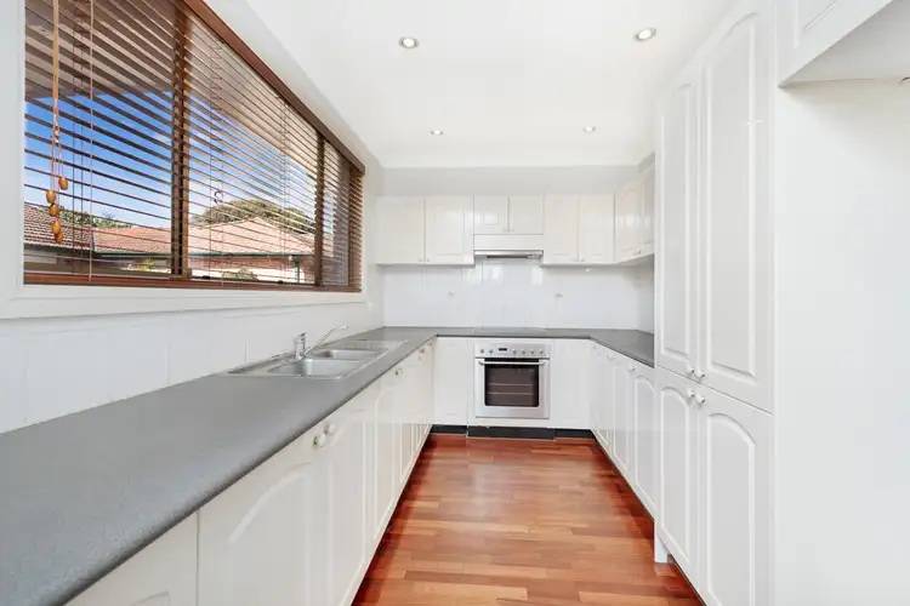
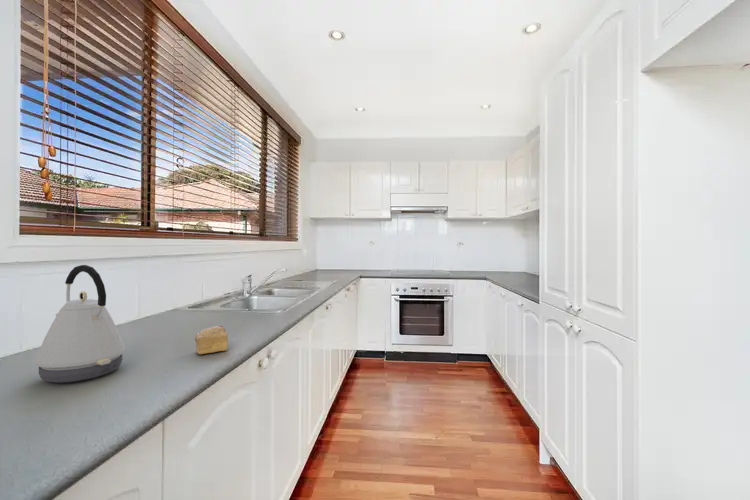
+ cake slice [194,325,229,355]
+ kettle [34,264,126,384]
